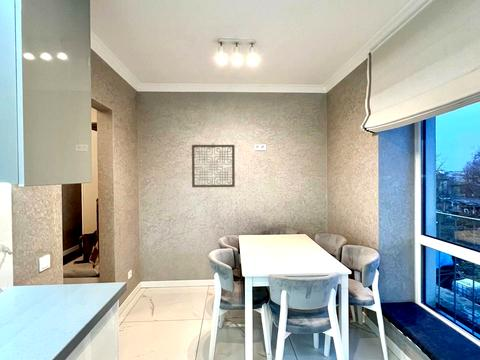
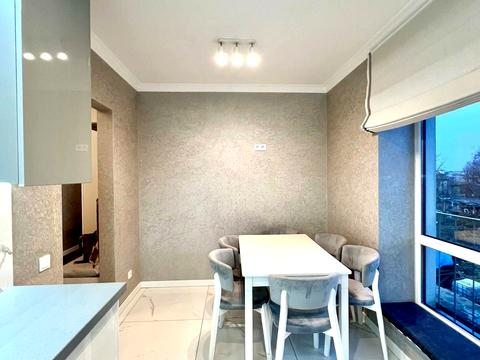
- wall art [191,142,236,188]
